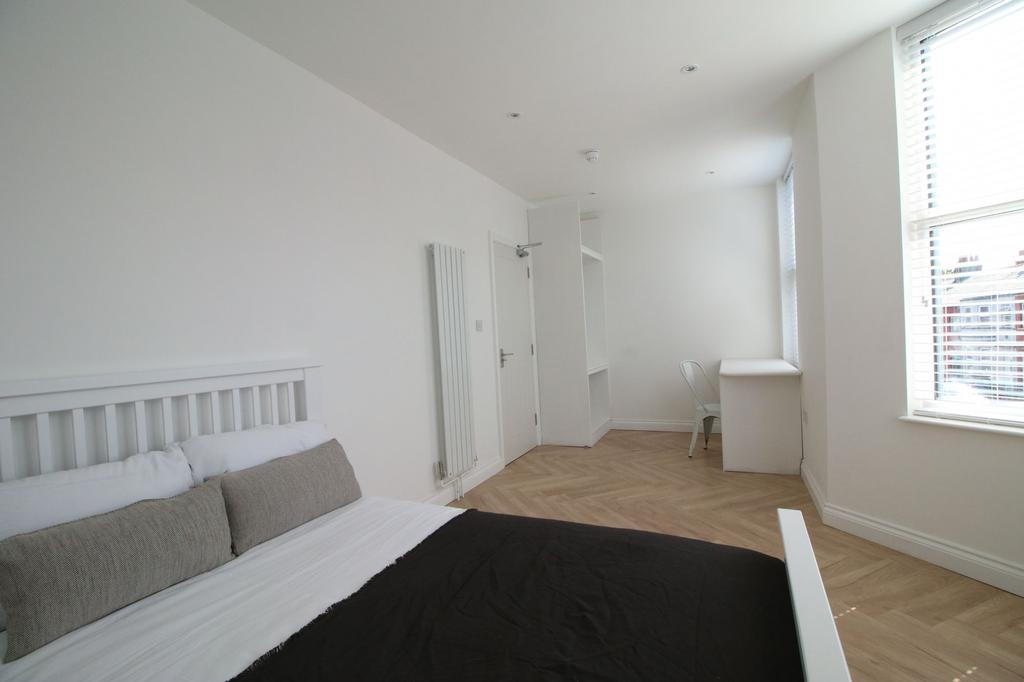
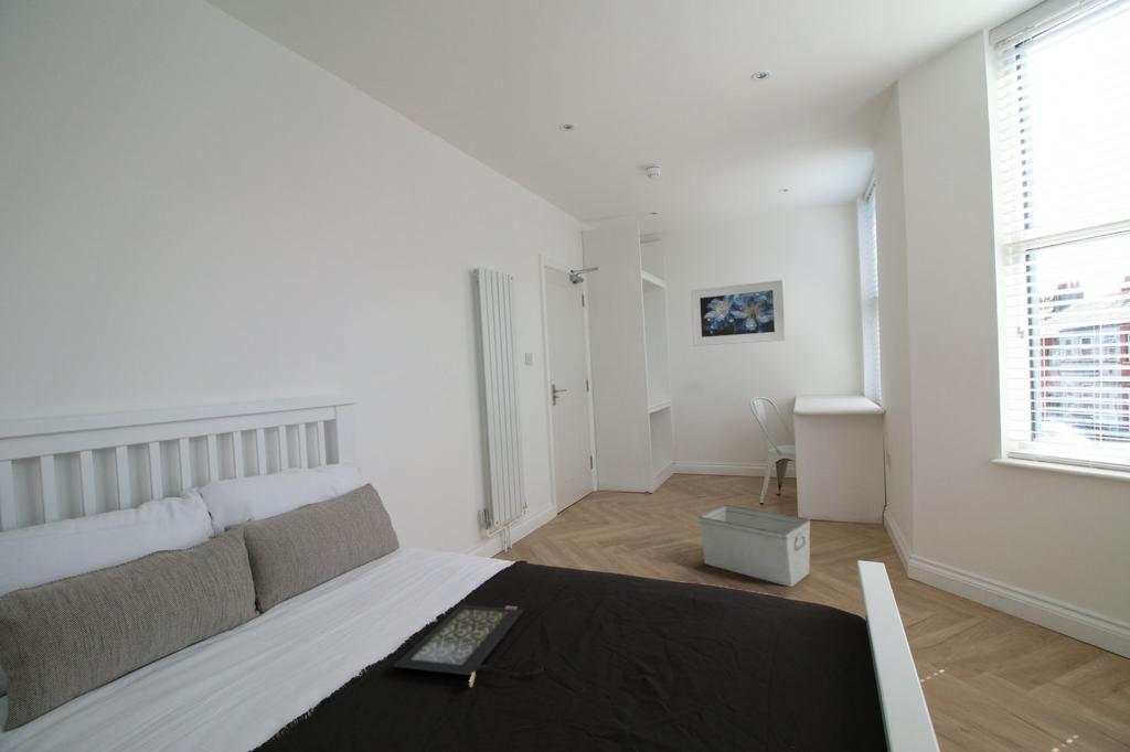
+ clutch bag [392,604,544,688]
+ storage bin [697,504,811,588]
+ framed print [690,279,786,347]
